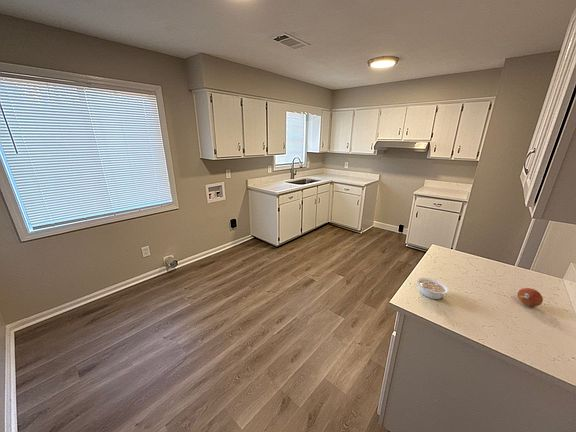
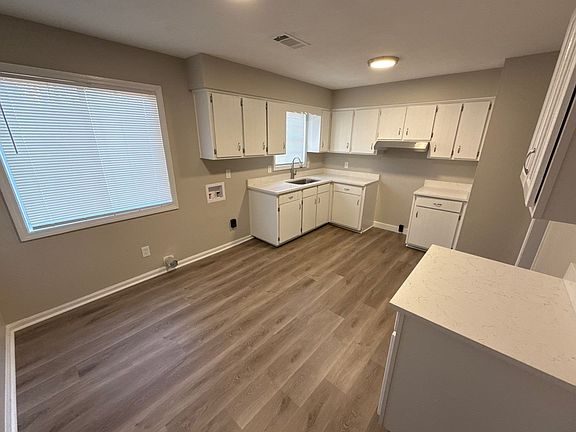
- fruit [516,287,544,308]
- legume [416,277,450,300]
